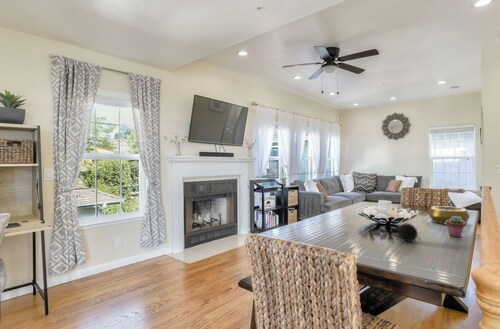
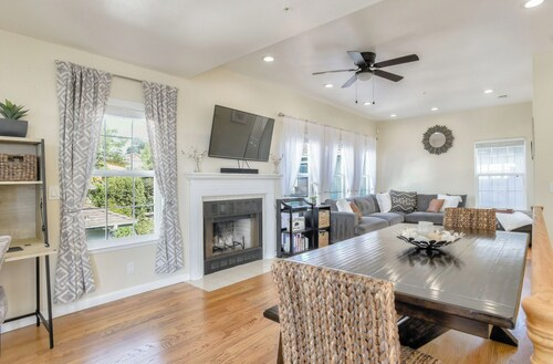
- potted succulent [445,217,466,238]
- decorative ball [397,223,419,242]
- decorative bowl [427,205,471,225]
